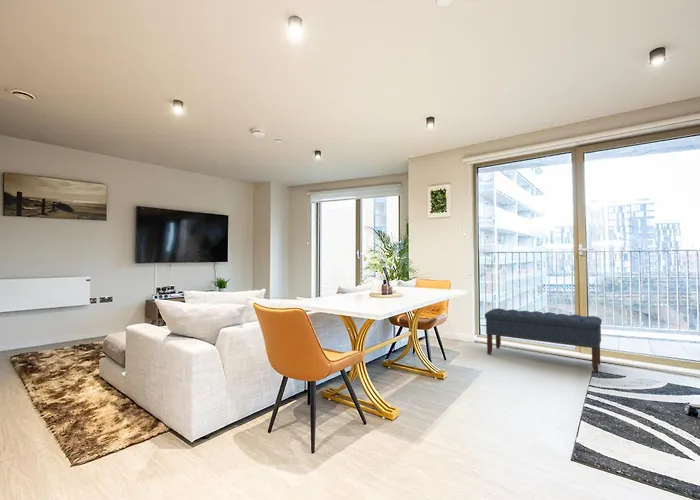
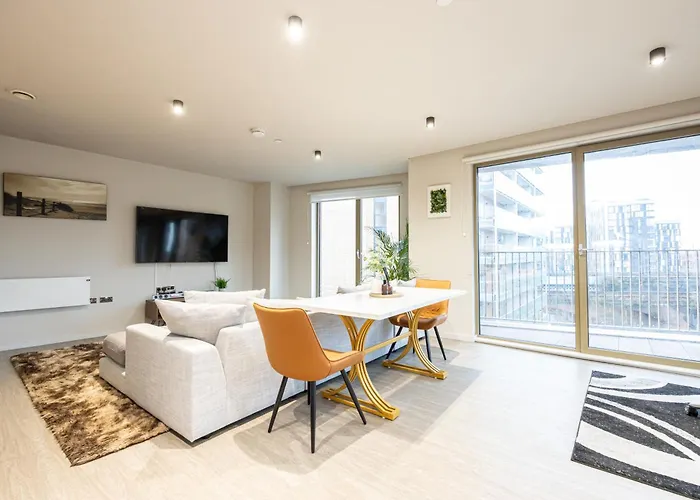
- bench [484,307,603,374]
